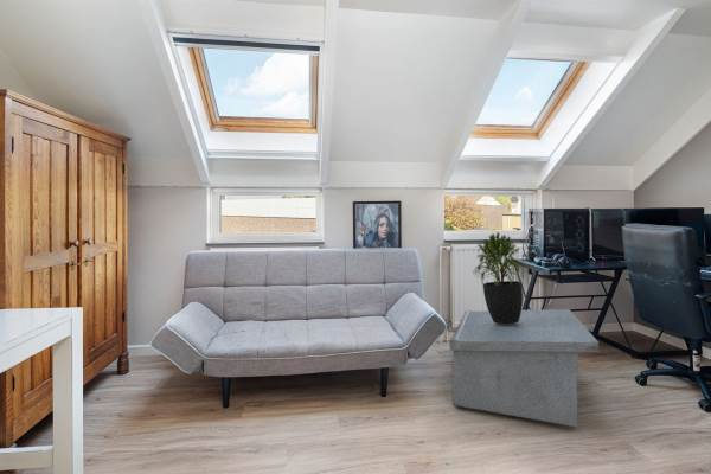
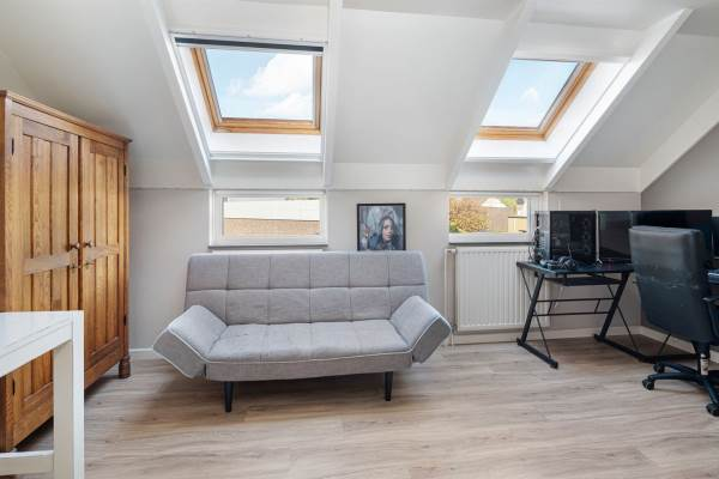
- potted plant [472,231,526,324]
- coffee table [449,308,600,428]
